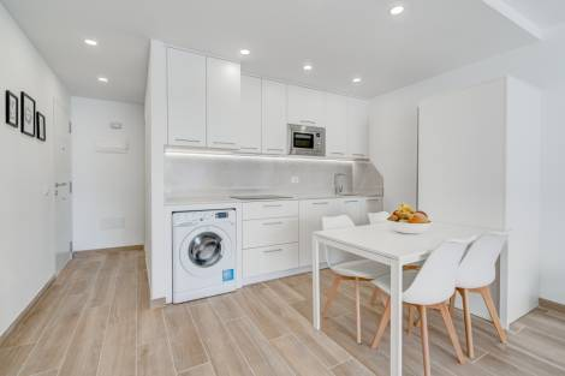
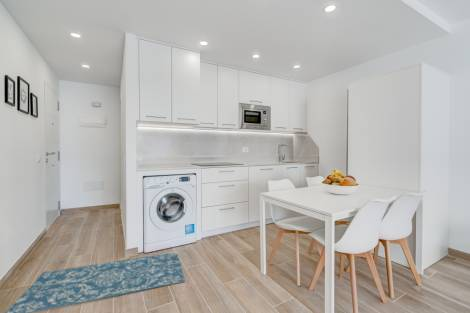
+ rug [4,252,186,313]
